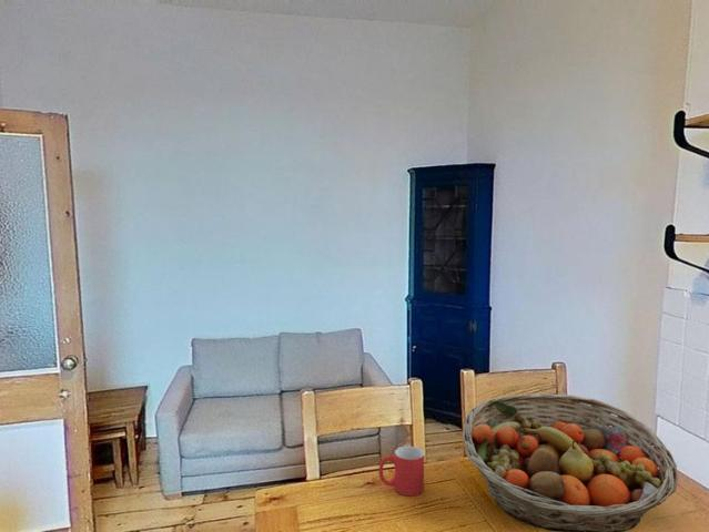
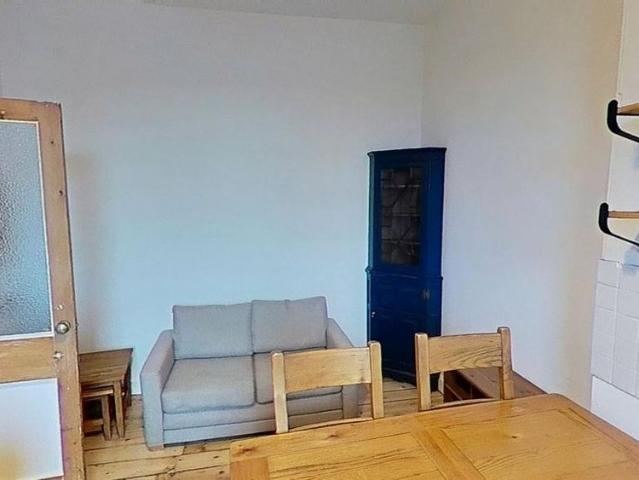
- fruit basket [462,392,679,532]
- mug [377,446,425,497]
